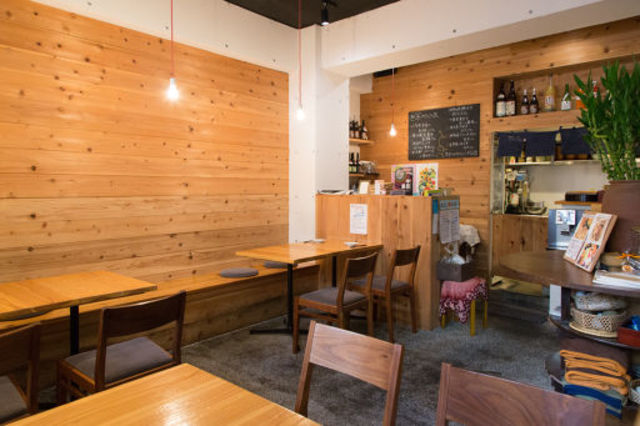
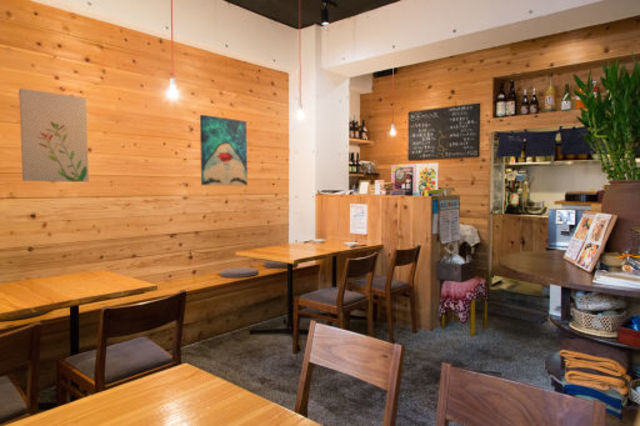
+ wall art [18,87,90,183]
+ wall art [199,114,248,187]
